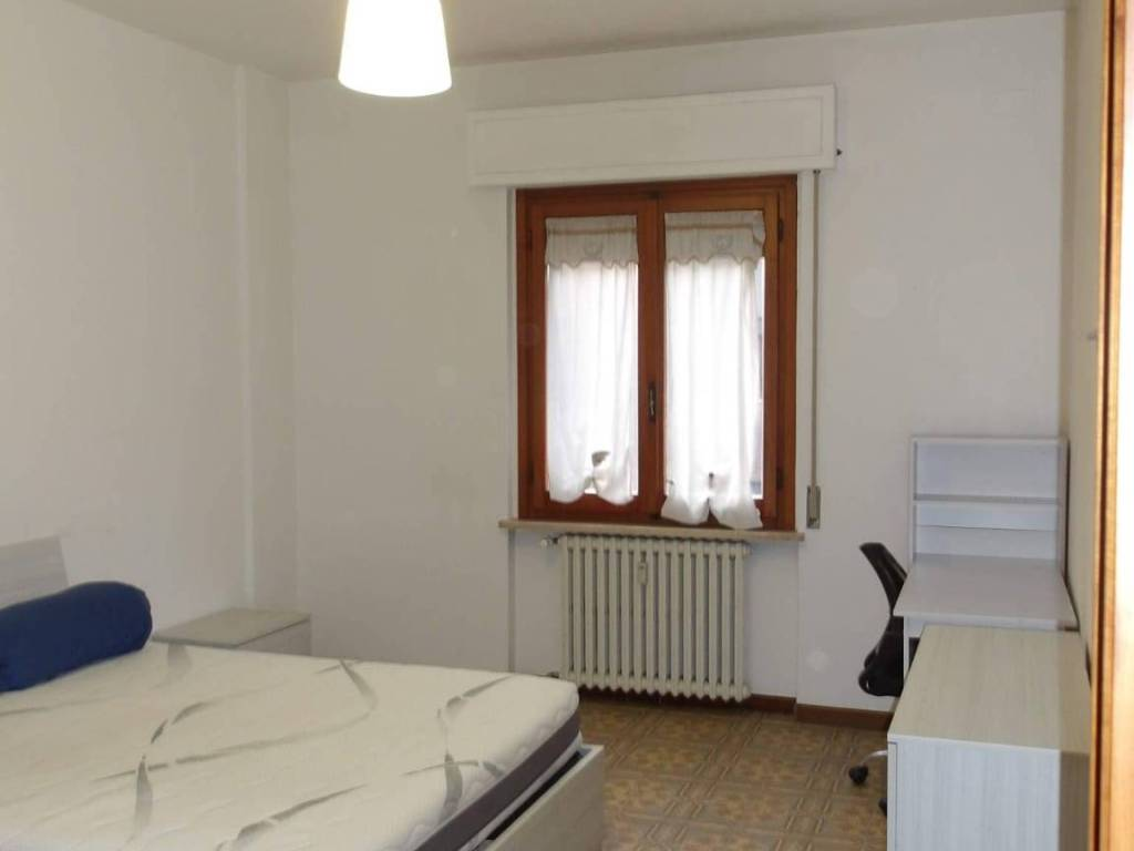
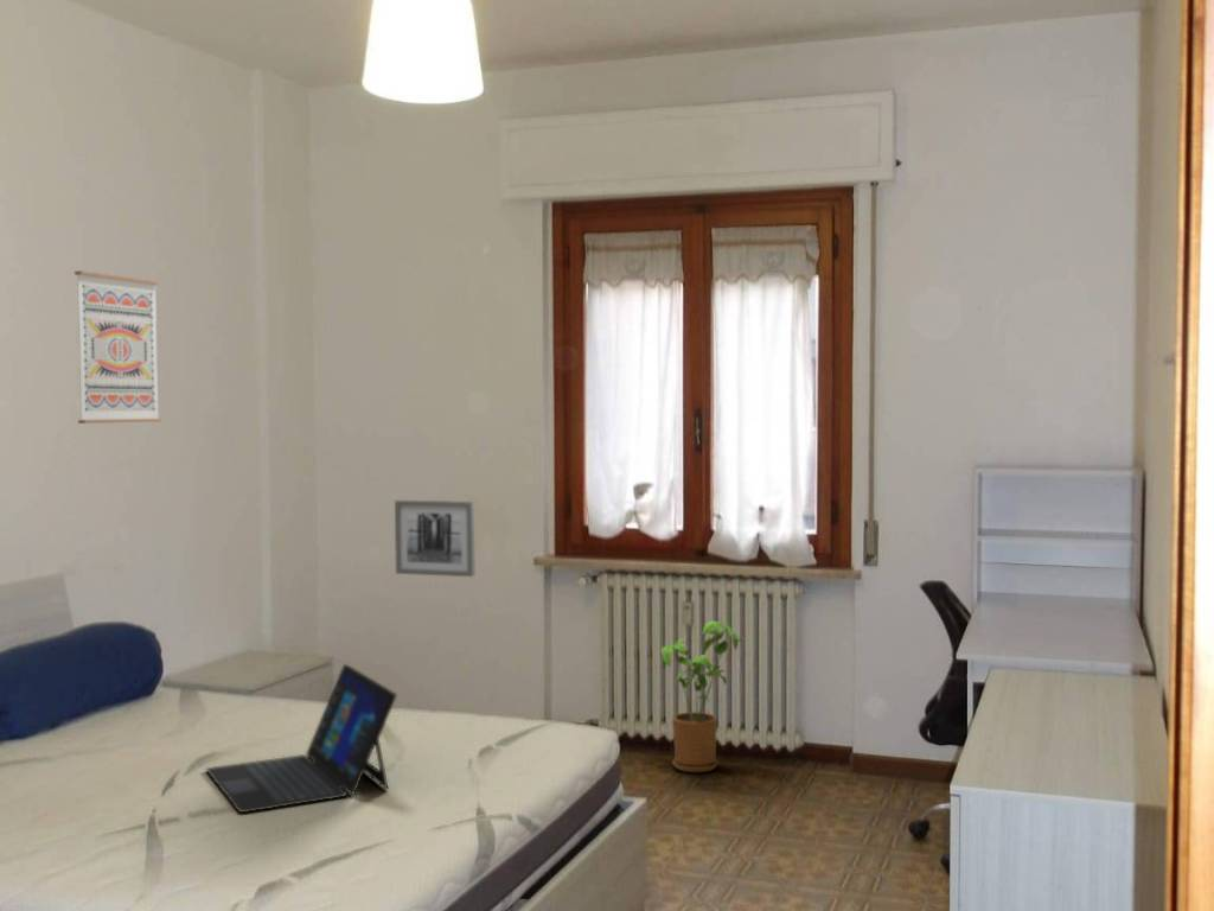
+ wall art [394,499,475,578]
+ house plant [660,619,746,773]
+ laptop [205,663,398,814]
+ wall art [74,269,162,425]
